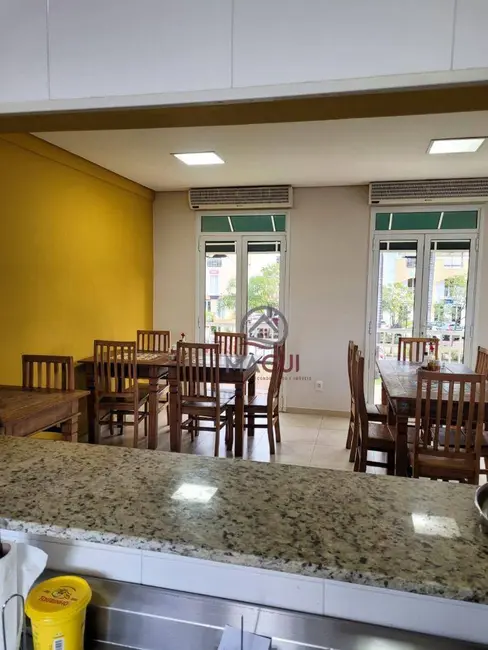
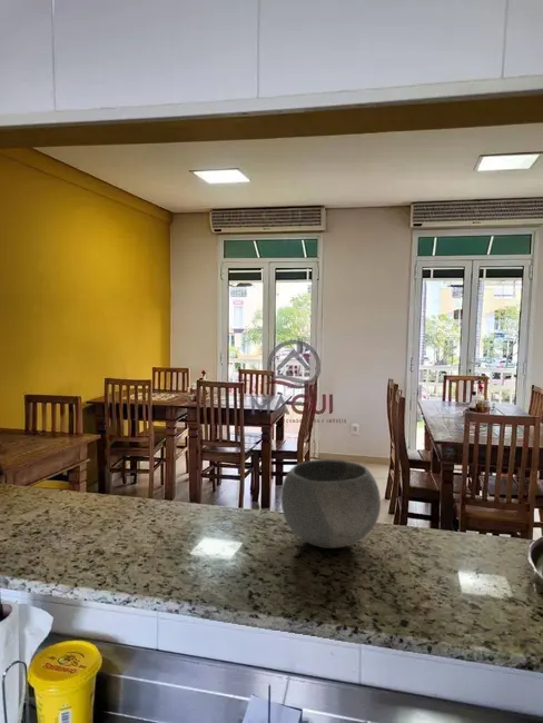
+ bowl [279,458,382,549]
